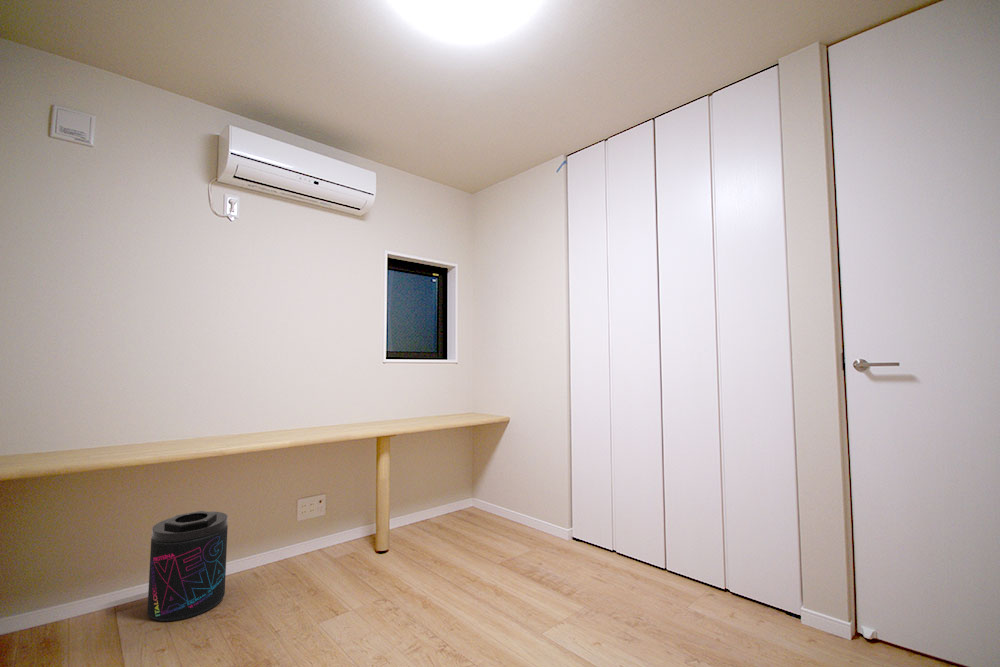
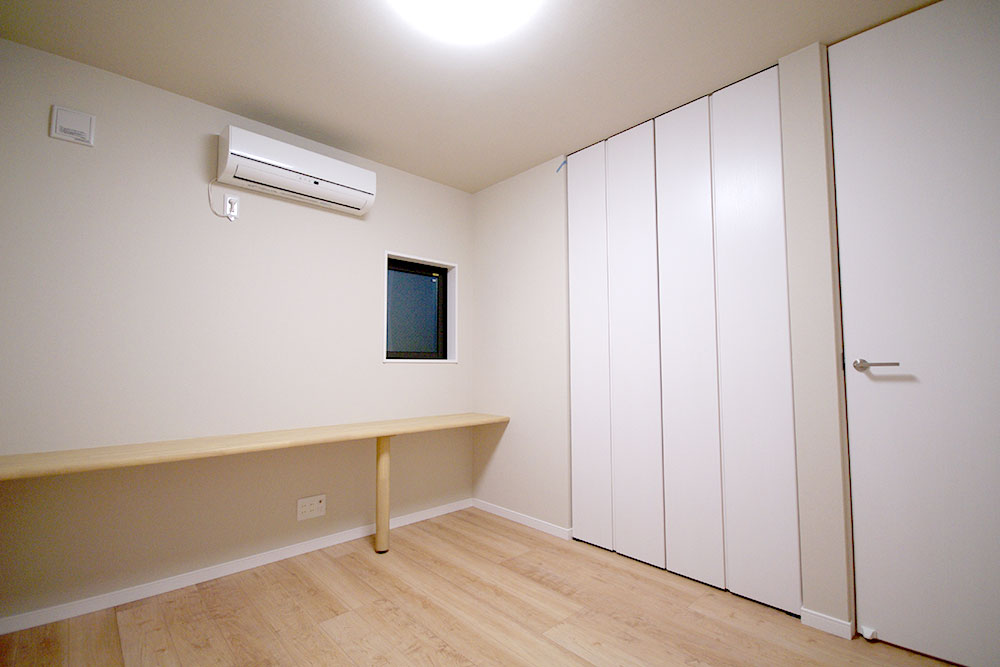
- supplement container [146,510,229,622]
